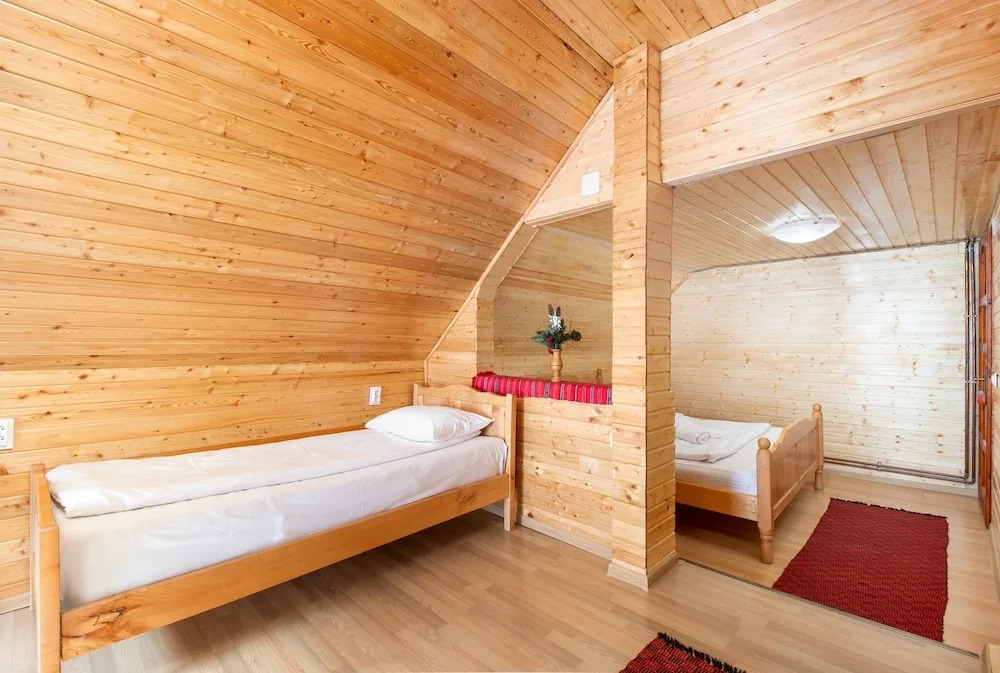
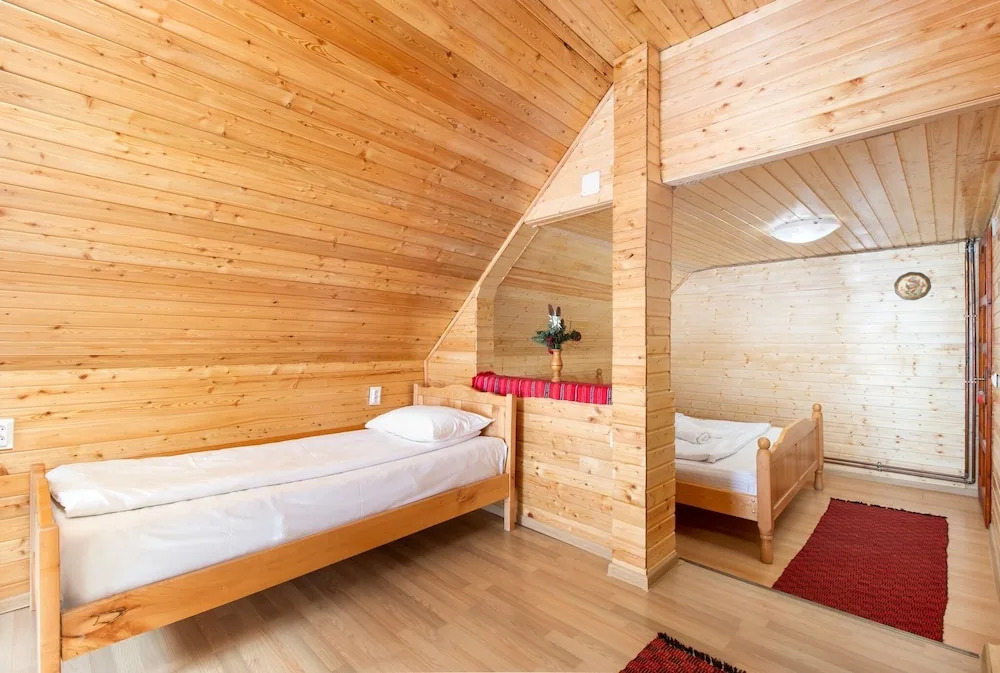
+ decorative plate [893,271,932,301]
